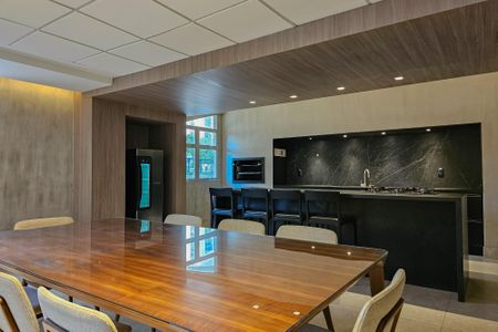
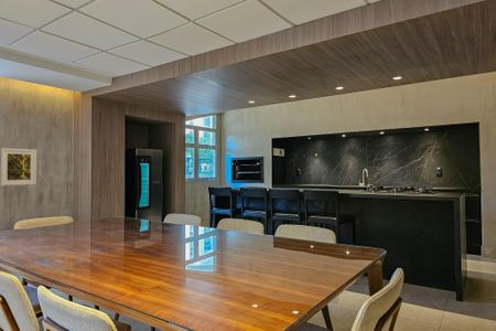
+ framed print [0,147,37,186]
